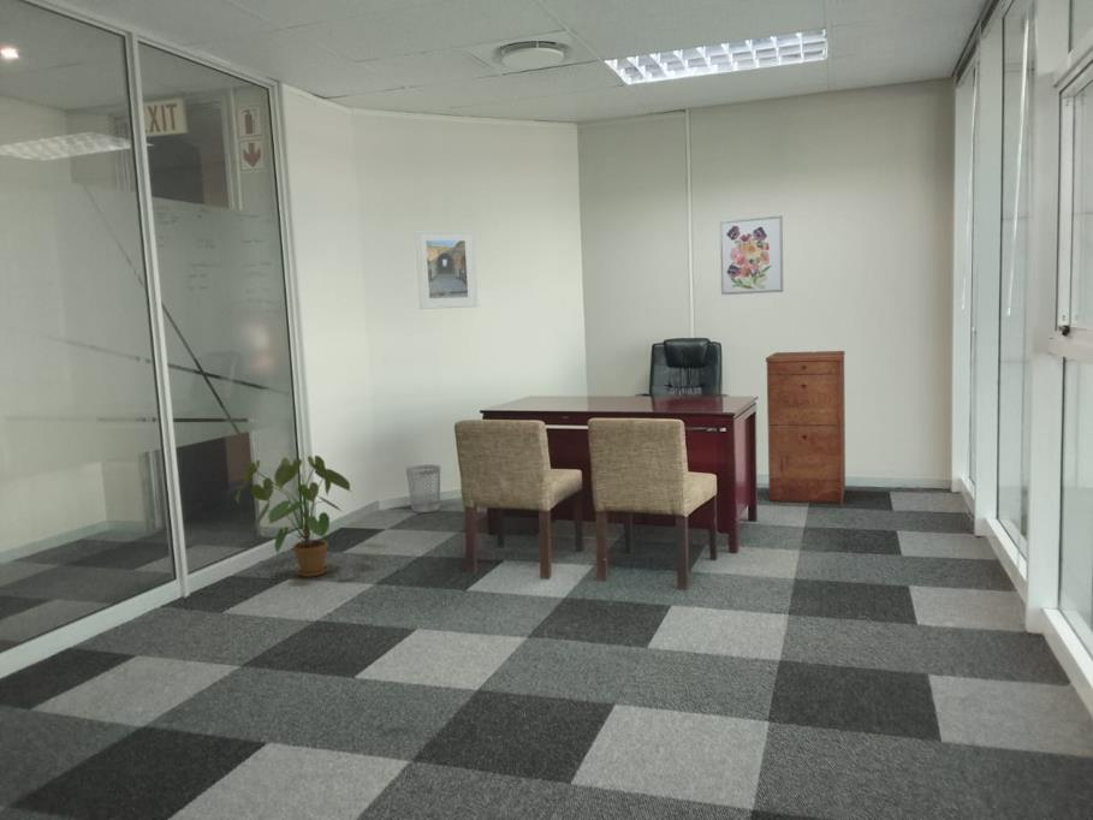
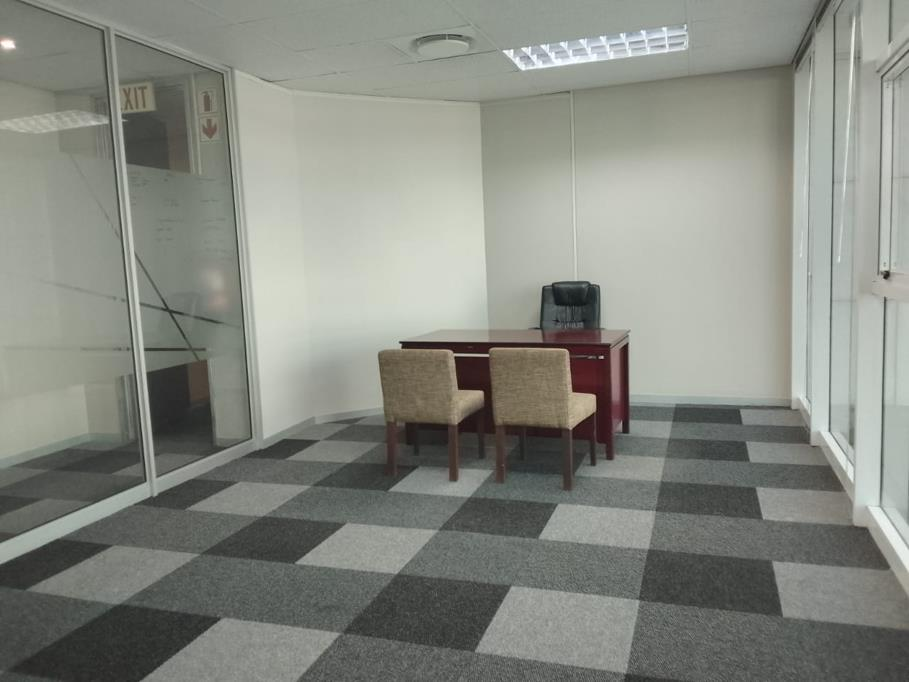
- filing cabinet [765,350,847,505]
- wastebasket [405,464,441,513]
- wall art [719,214,784,296]
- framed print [414,228,479,310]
- house plant [234,454,352,578]
